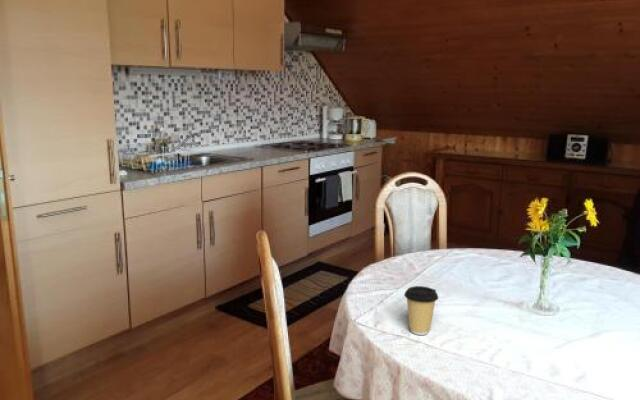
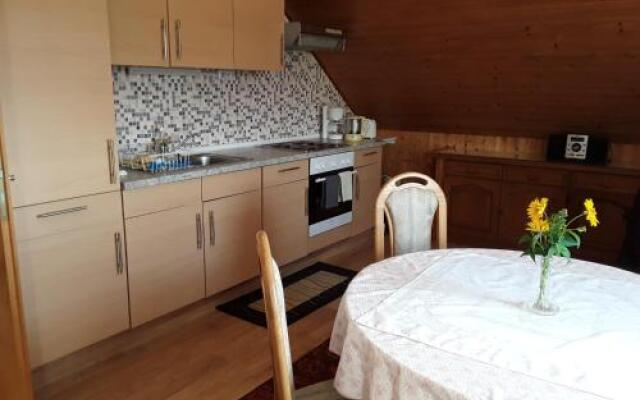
- coffee cup [403,285,439,336]
